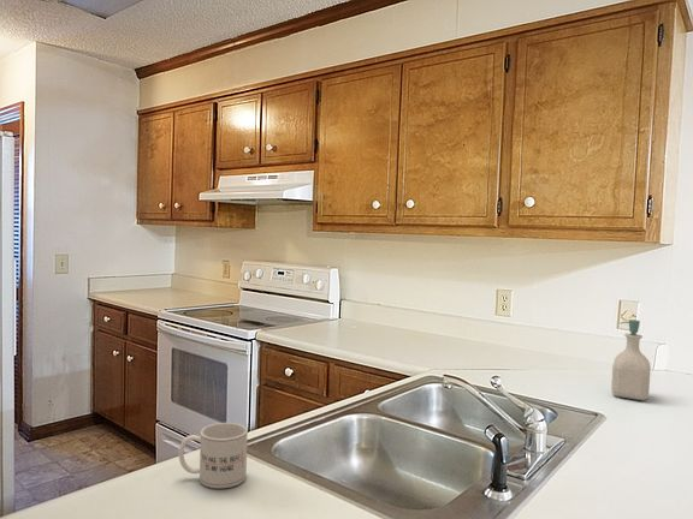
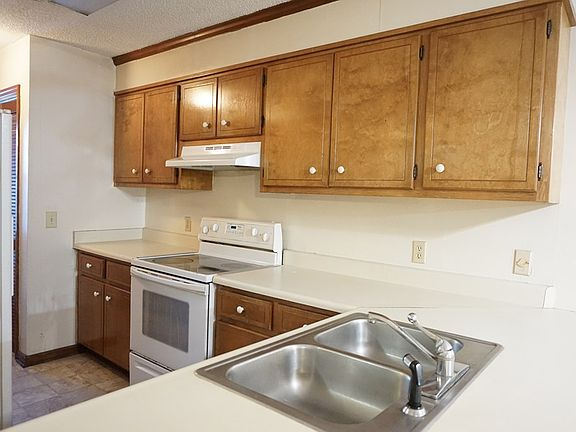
- soap bottle [610,318,652,401]
- mug [178,422,249,489]
